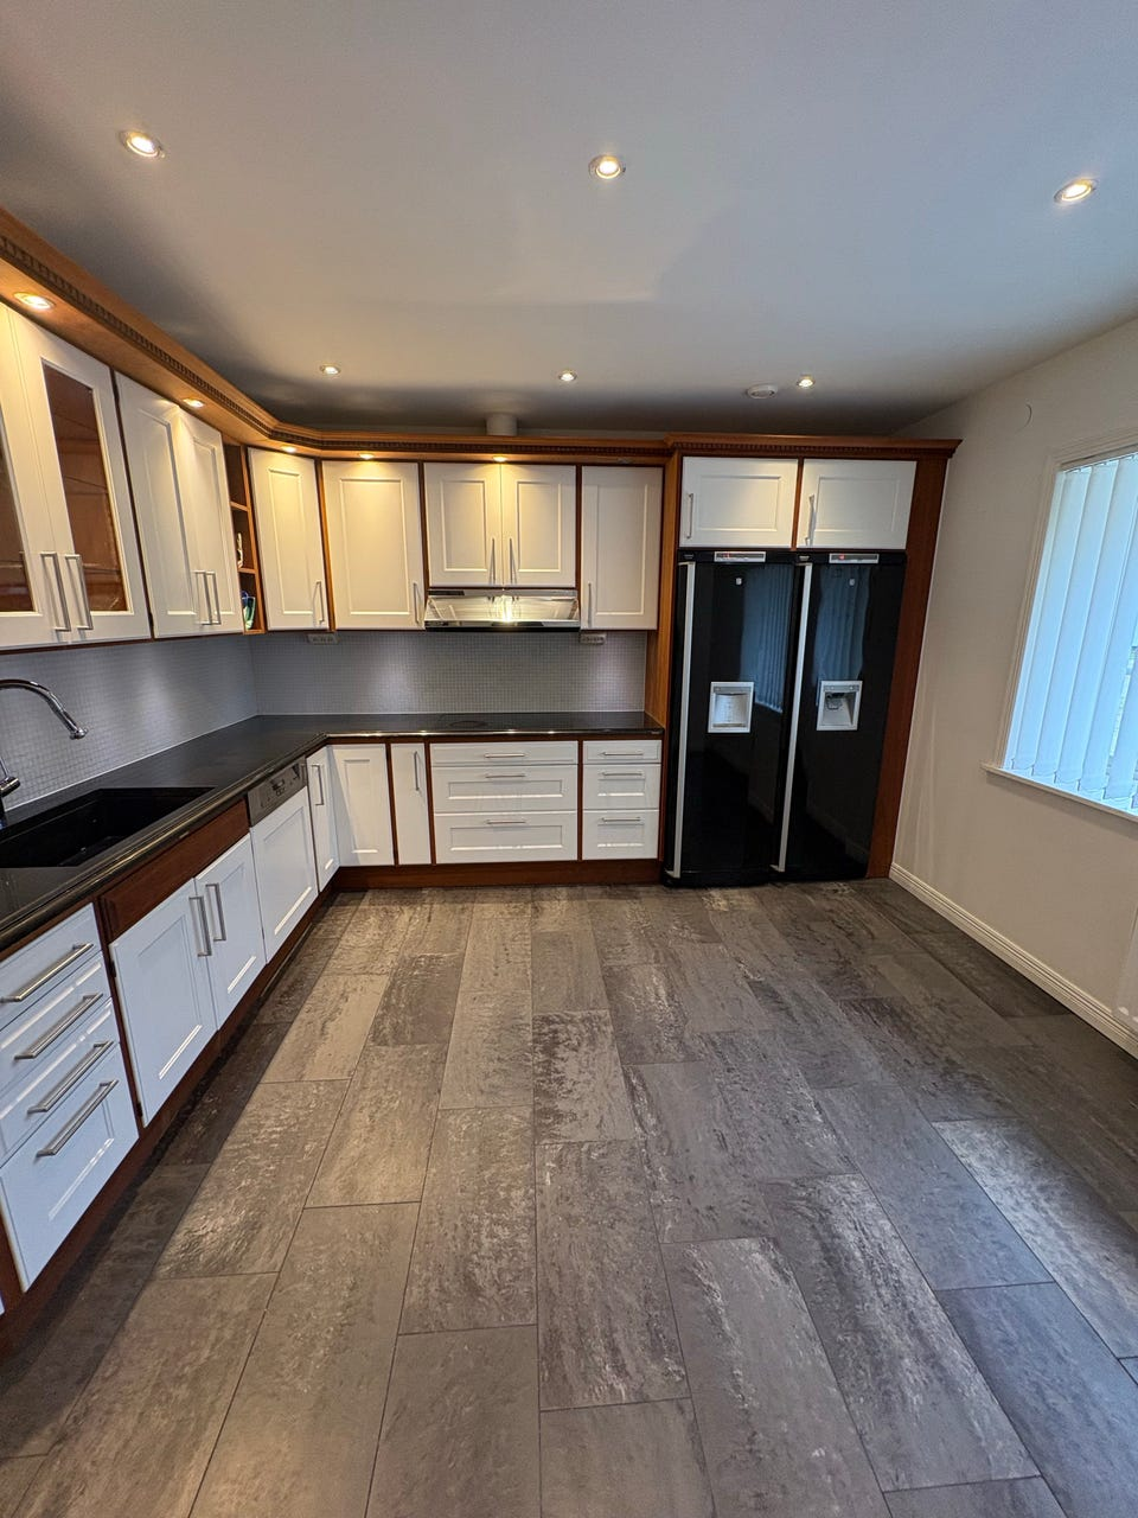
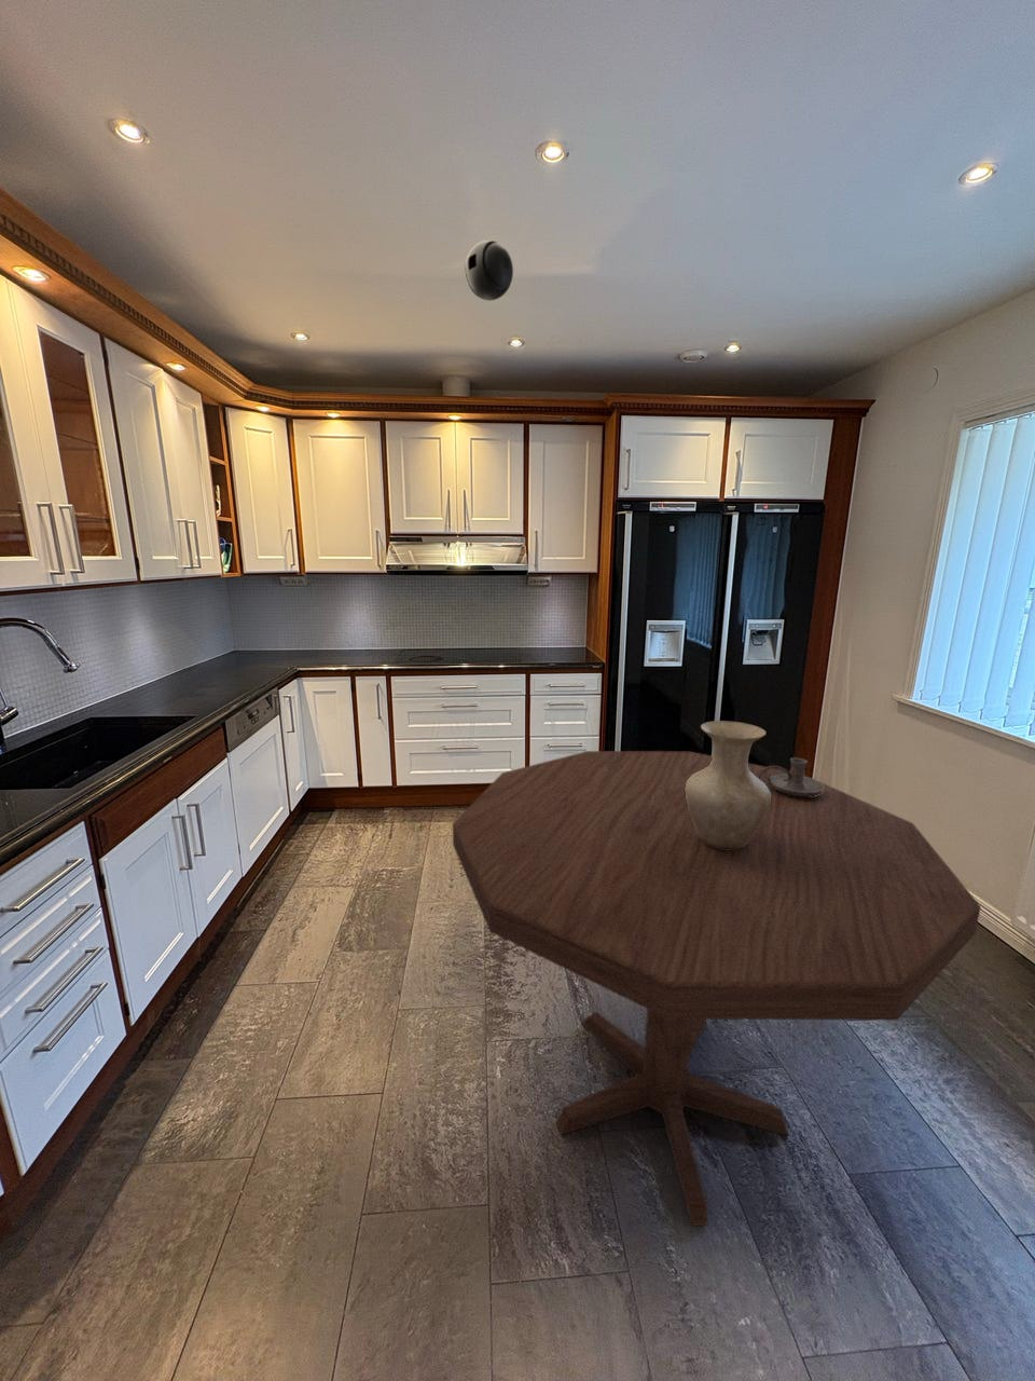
+ dining table [452,750,982,1227]
+ vase [685,720,771,849]
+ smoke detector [463,239,514,301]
+ candle holder [758,757,824,796]
